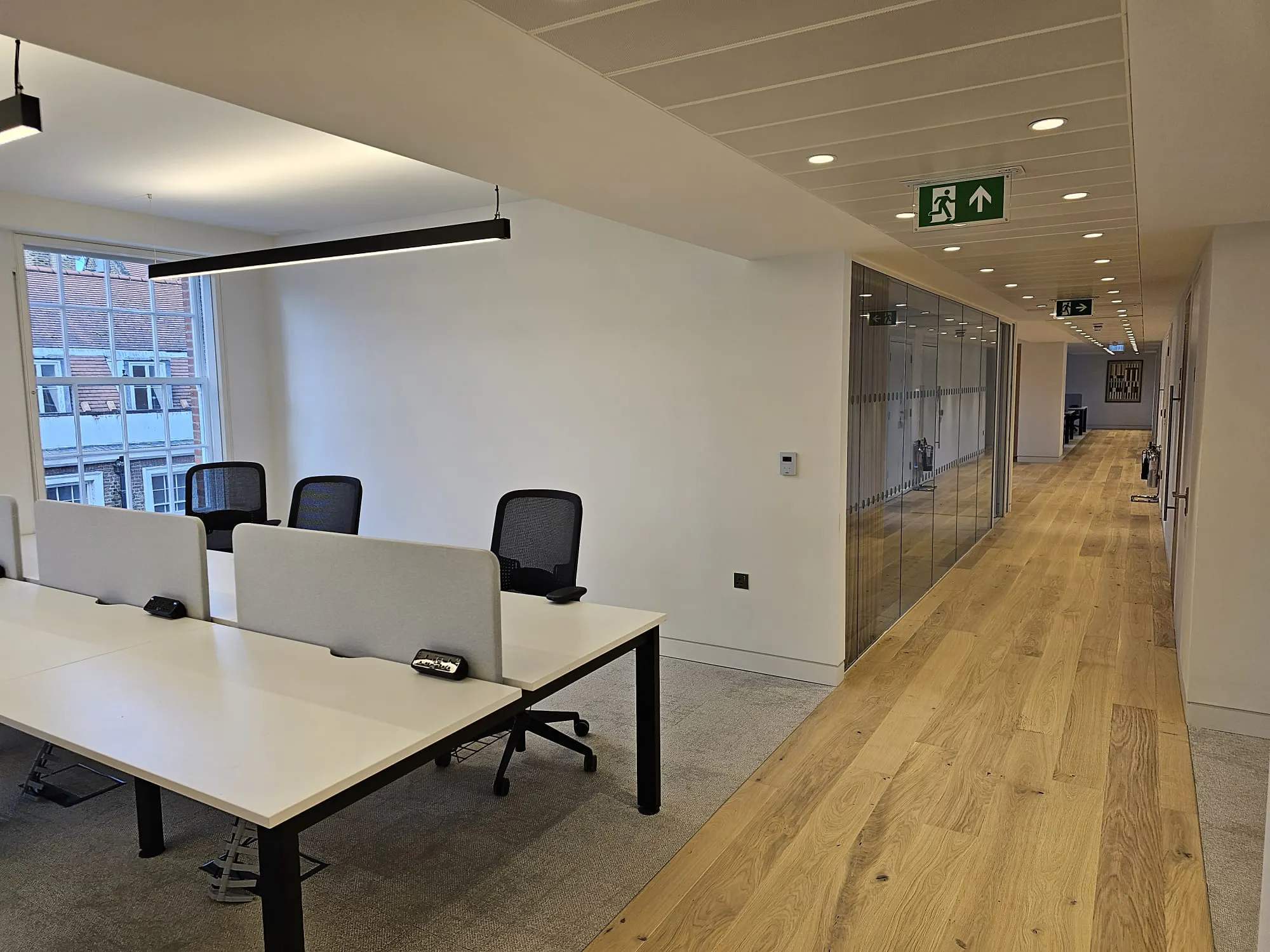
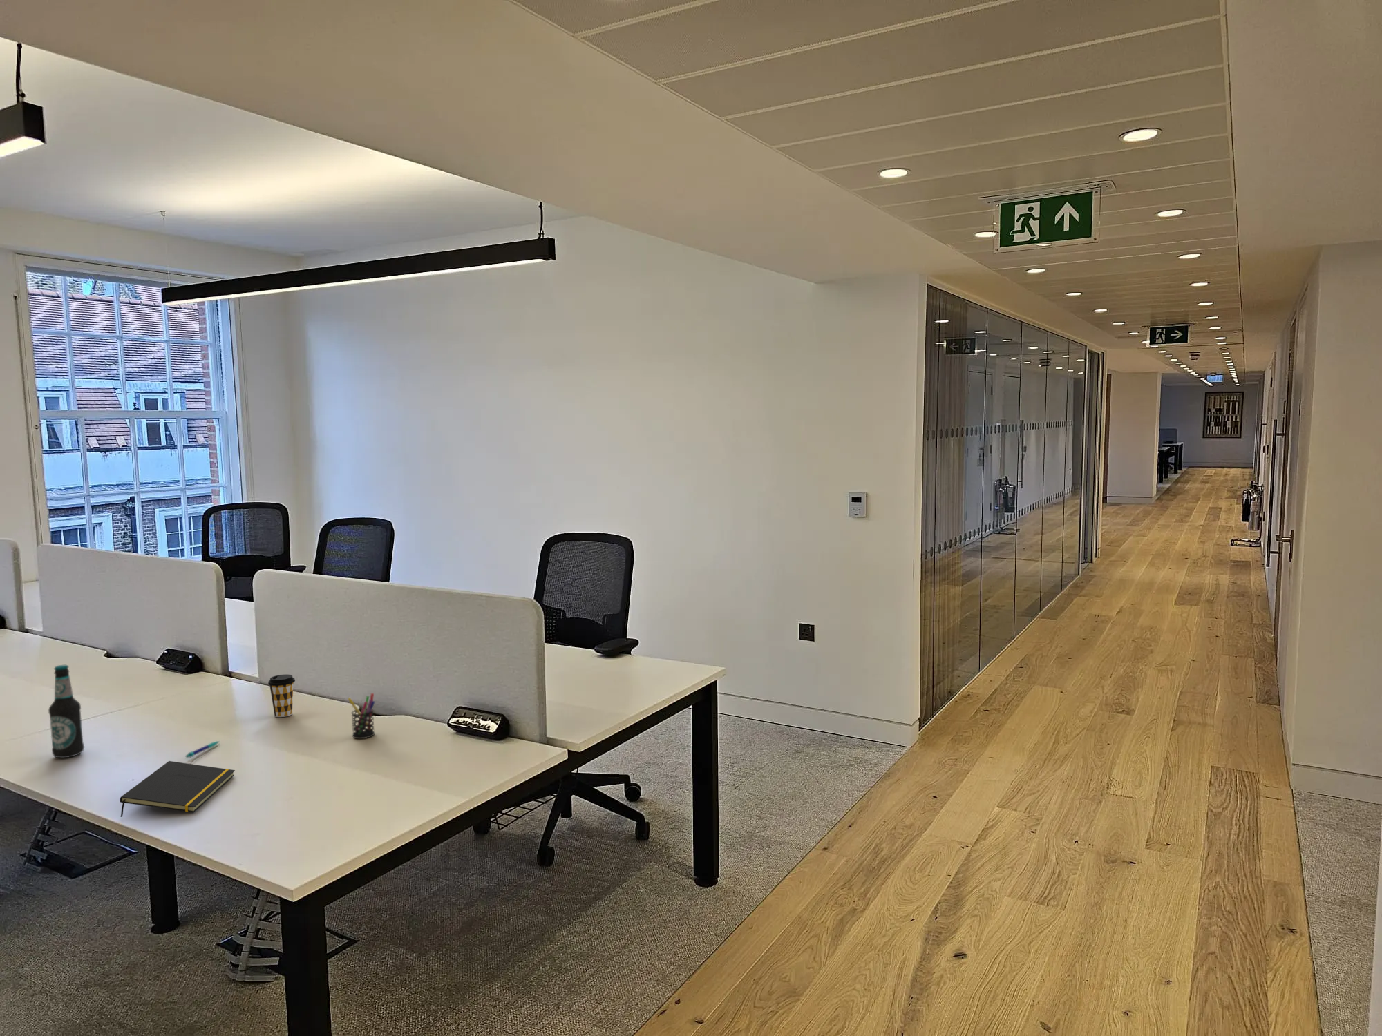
+ pen holder [347,693,375,740]
+ notepad [120,761,236,817]
+ bottle [48,665,85,758]
+ pen [185,740,221,758]
+ coffee cup [268,674,296,717]
